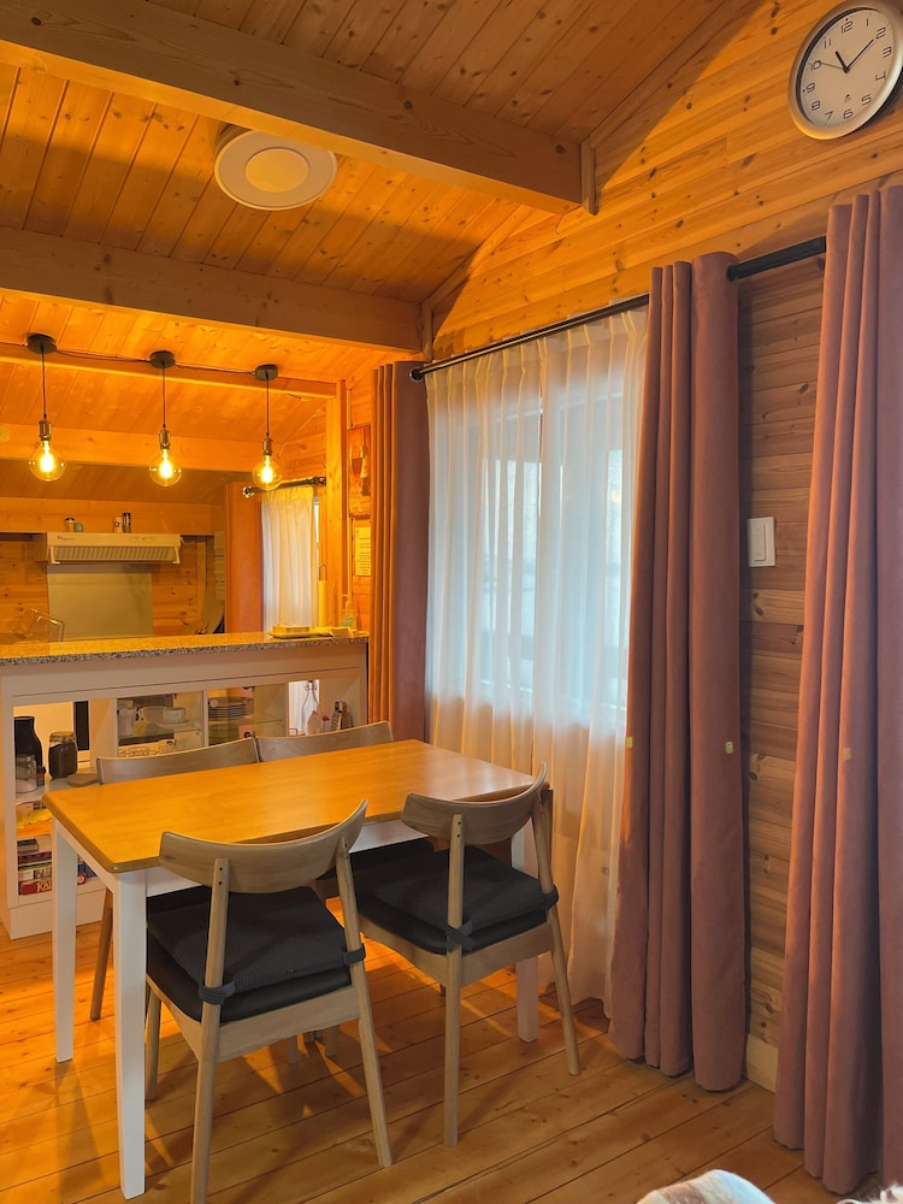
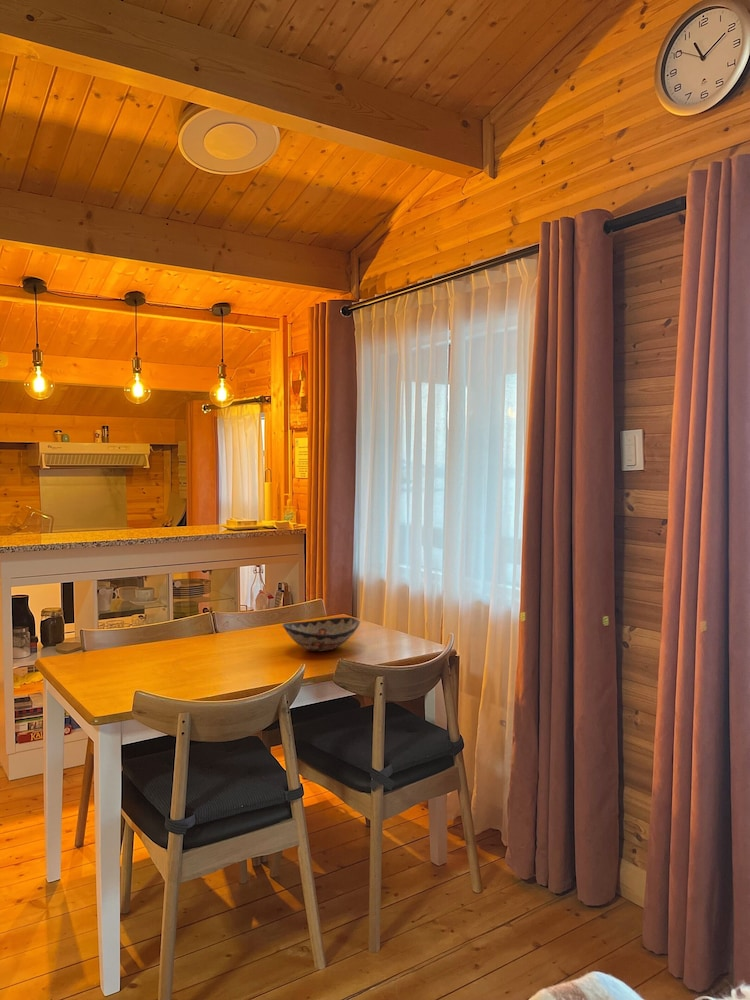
+ decorative bowl [281,616,361,652]
